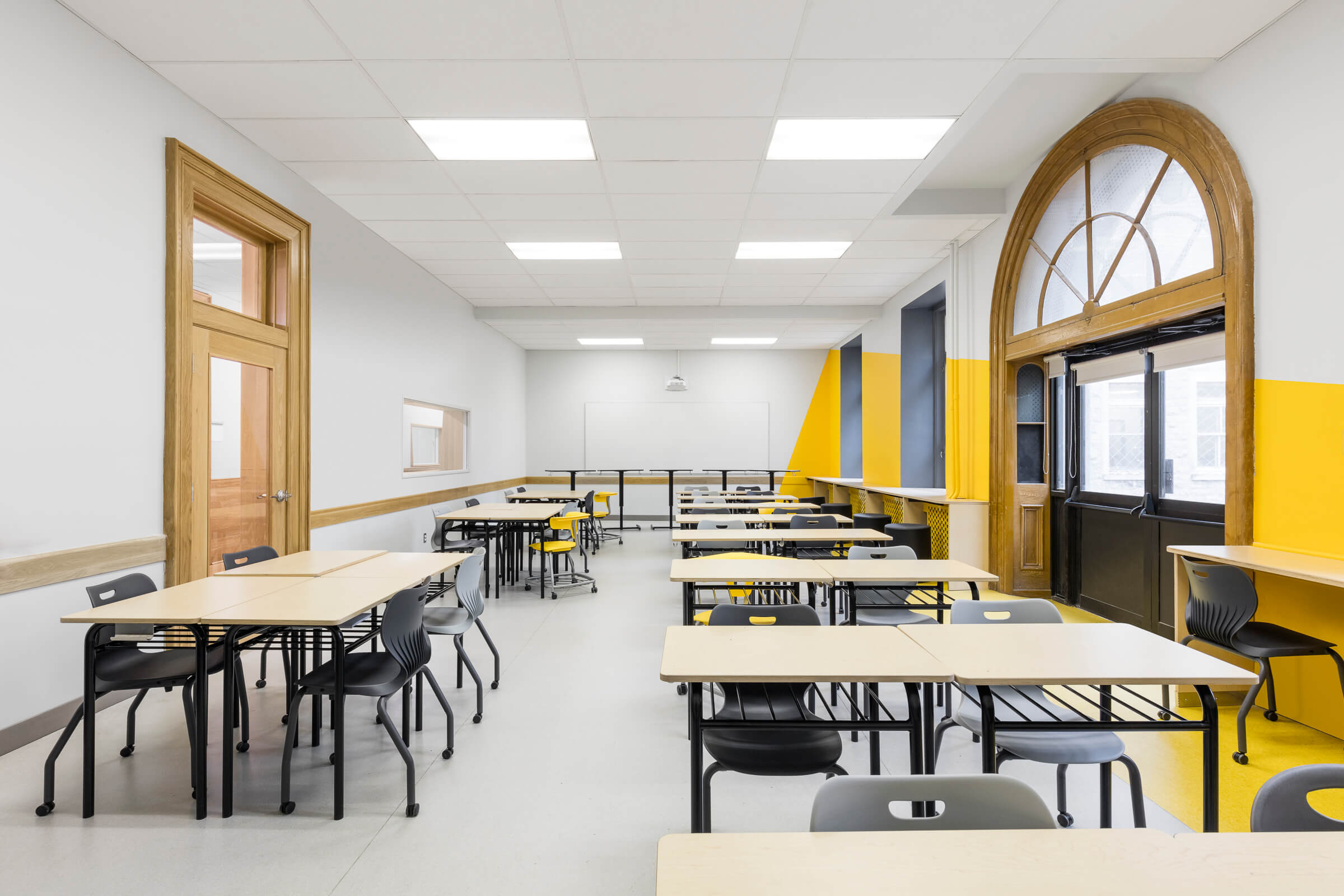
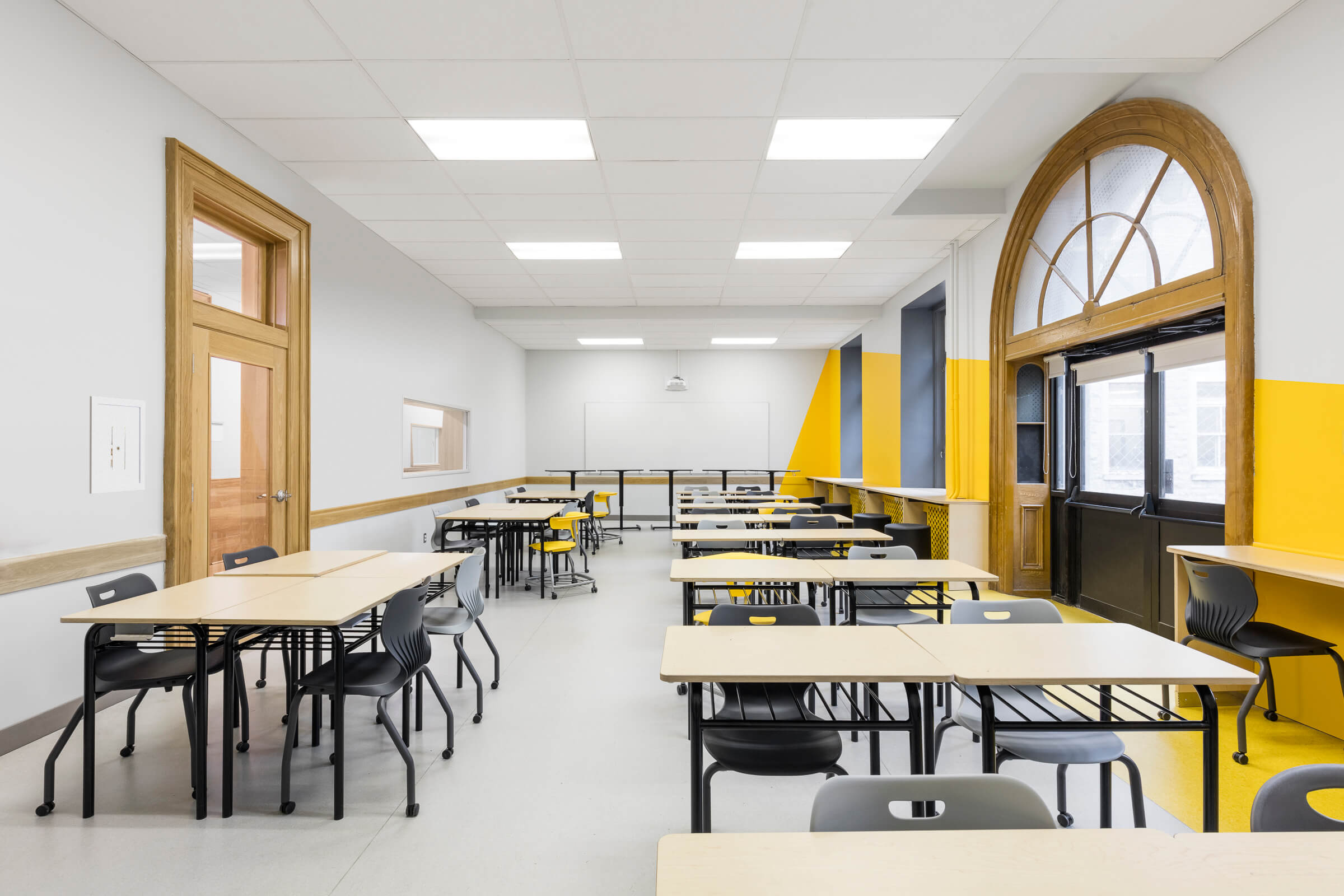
+ wall art [89,395,146,494]
